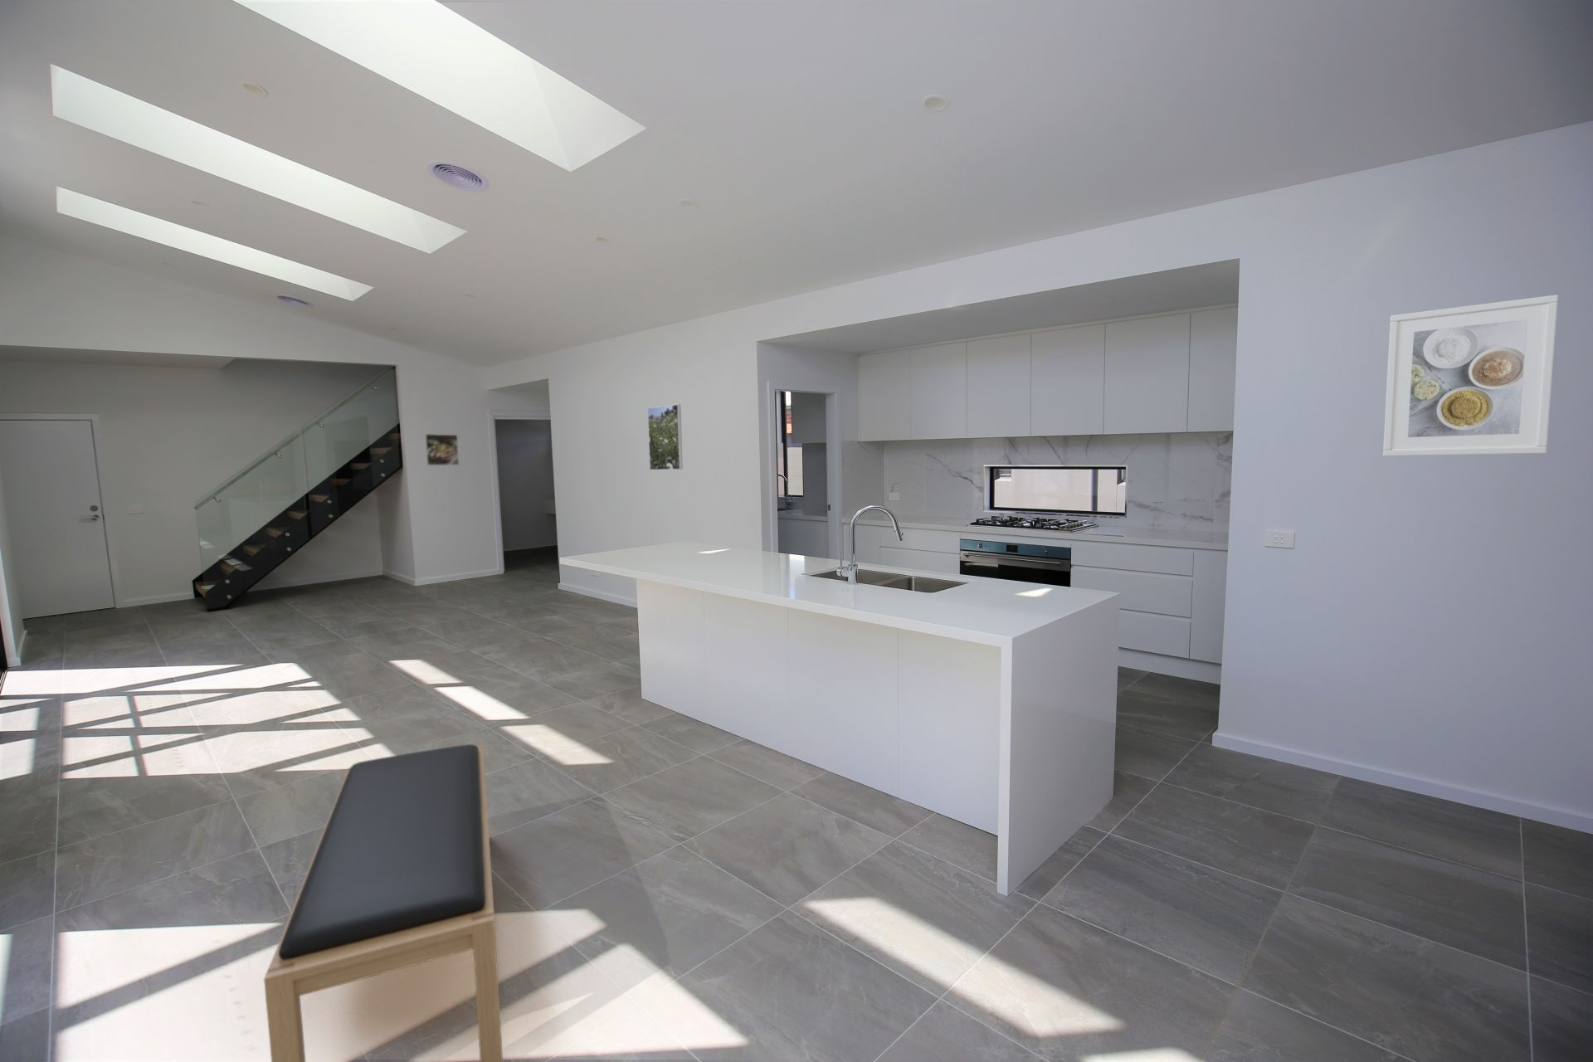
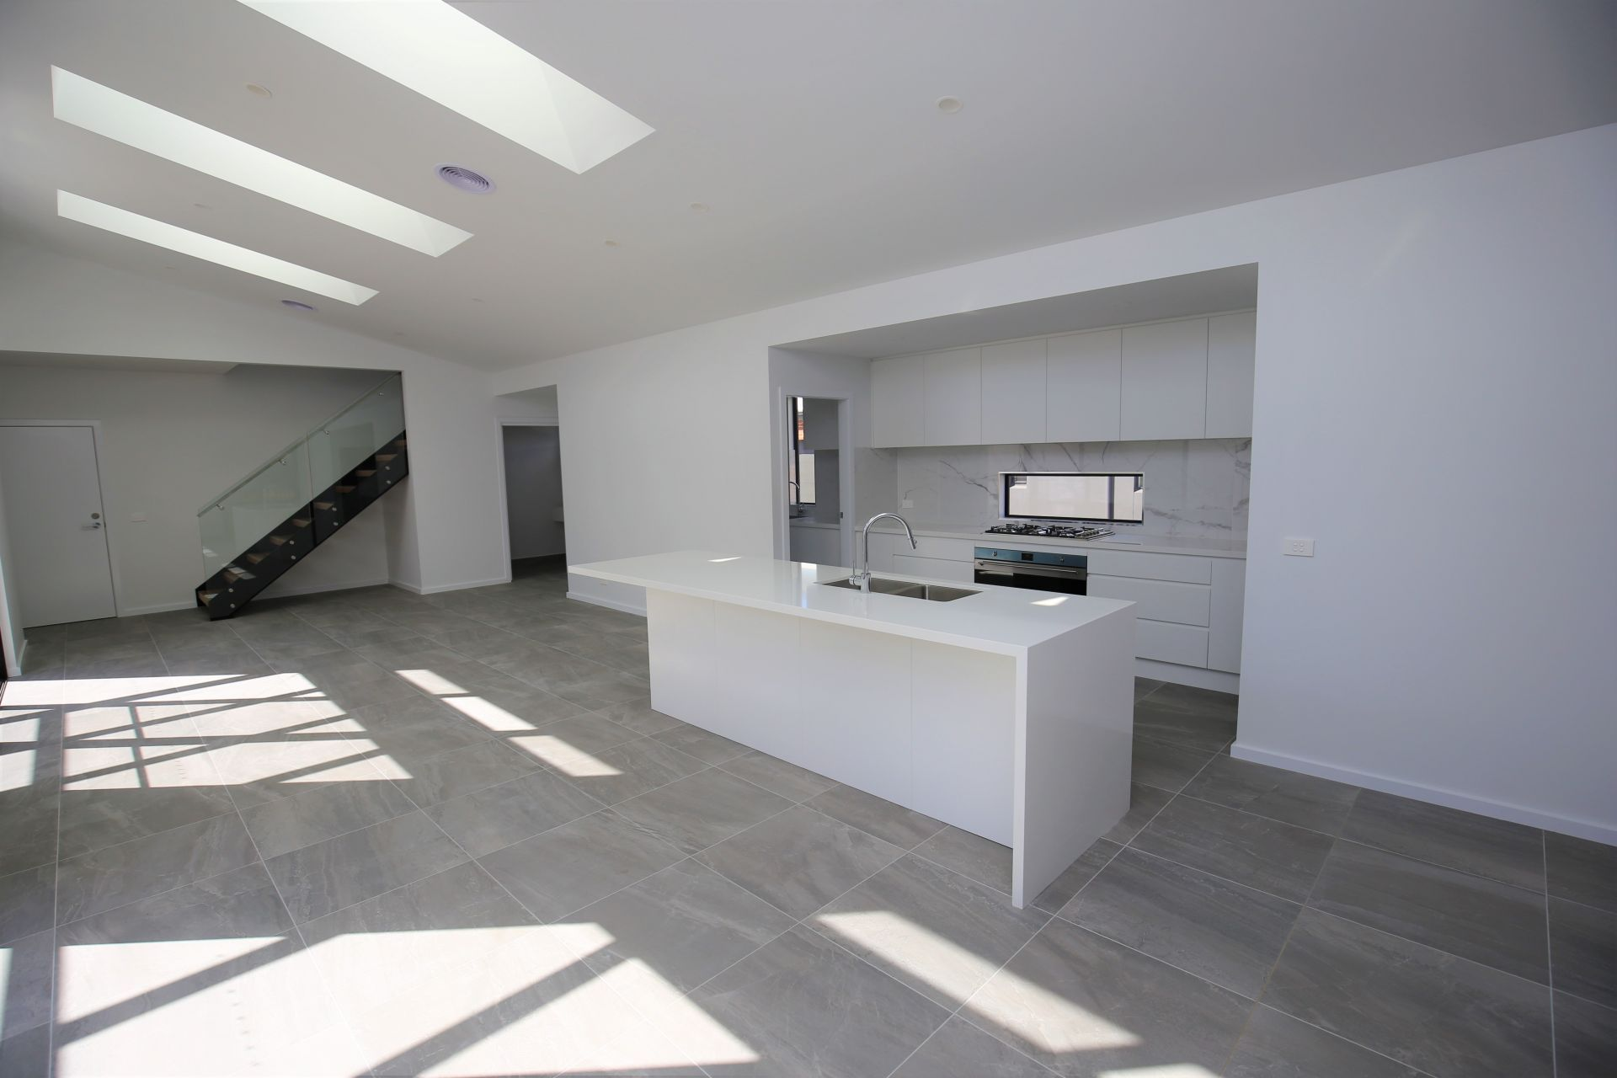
- bench [263,743,504,1062]
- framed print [647,403,684,472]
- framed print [424,433,460,466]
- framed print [1382,294,1559,458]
